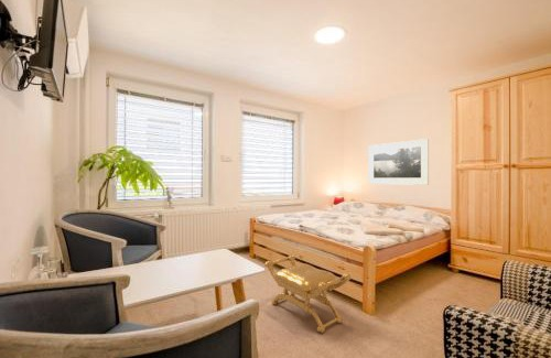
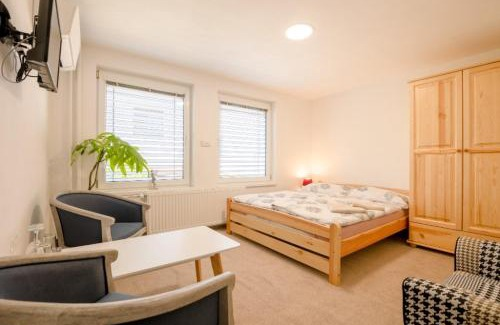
- stool [263,254,352,334]
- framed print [367,138,430,186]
